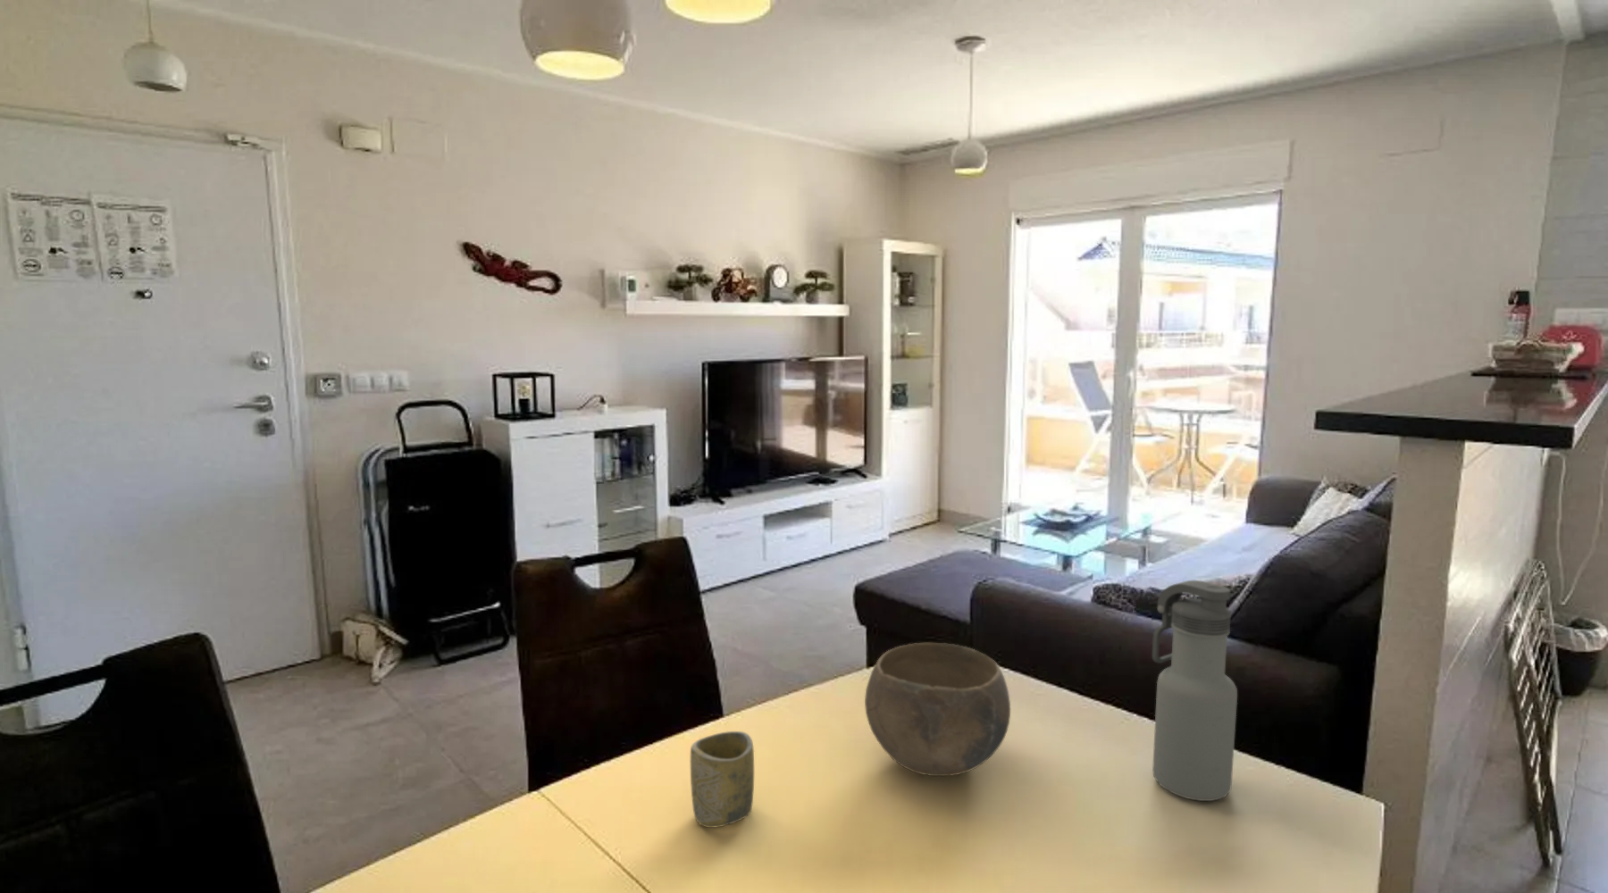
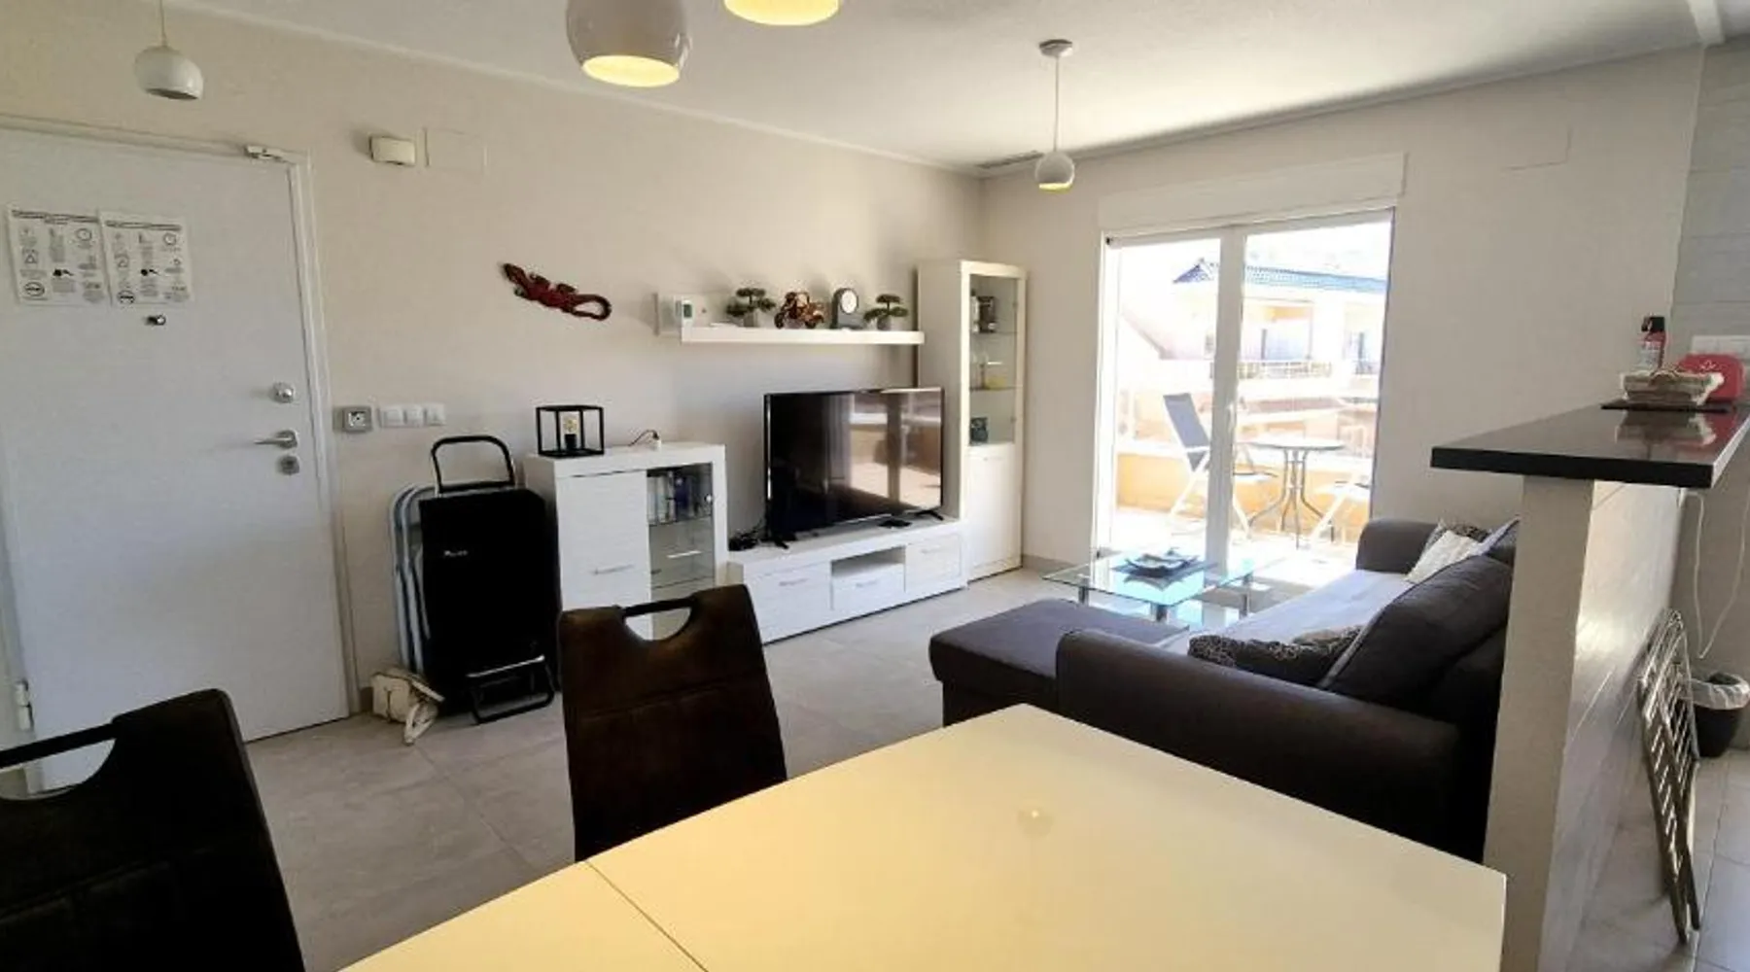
- water bottle [1152,580,1238,802]
- bowl [863,642,1011,776]
- cup [690,730,755,829]
